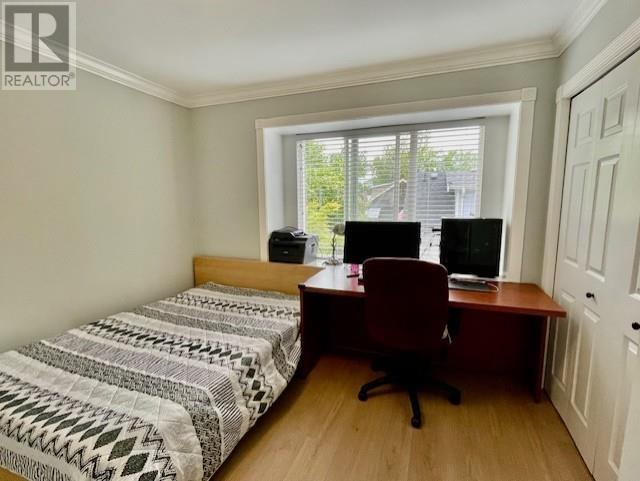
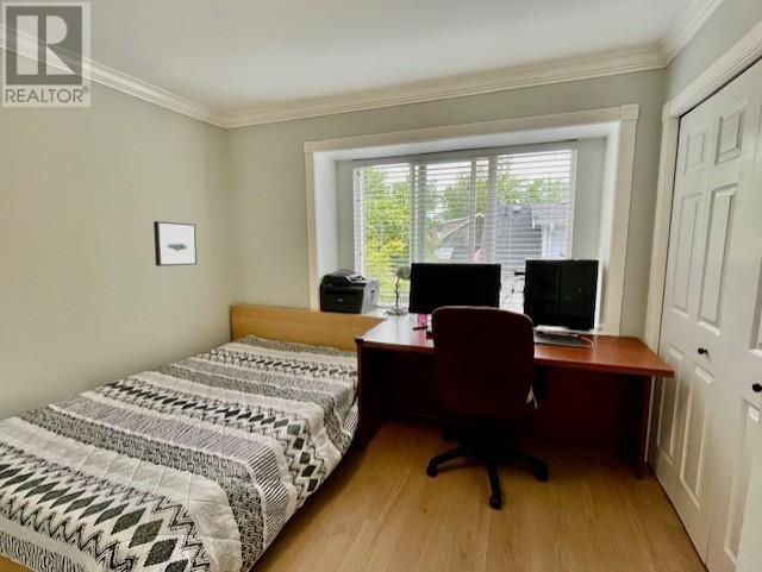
+ wall art [152,220,198,268]
